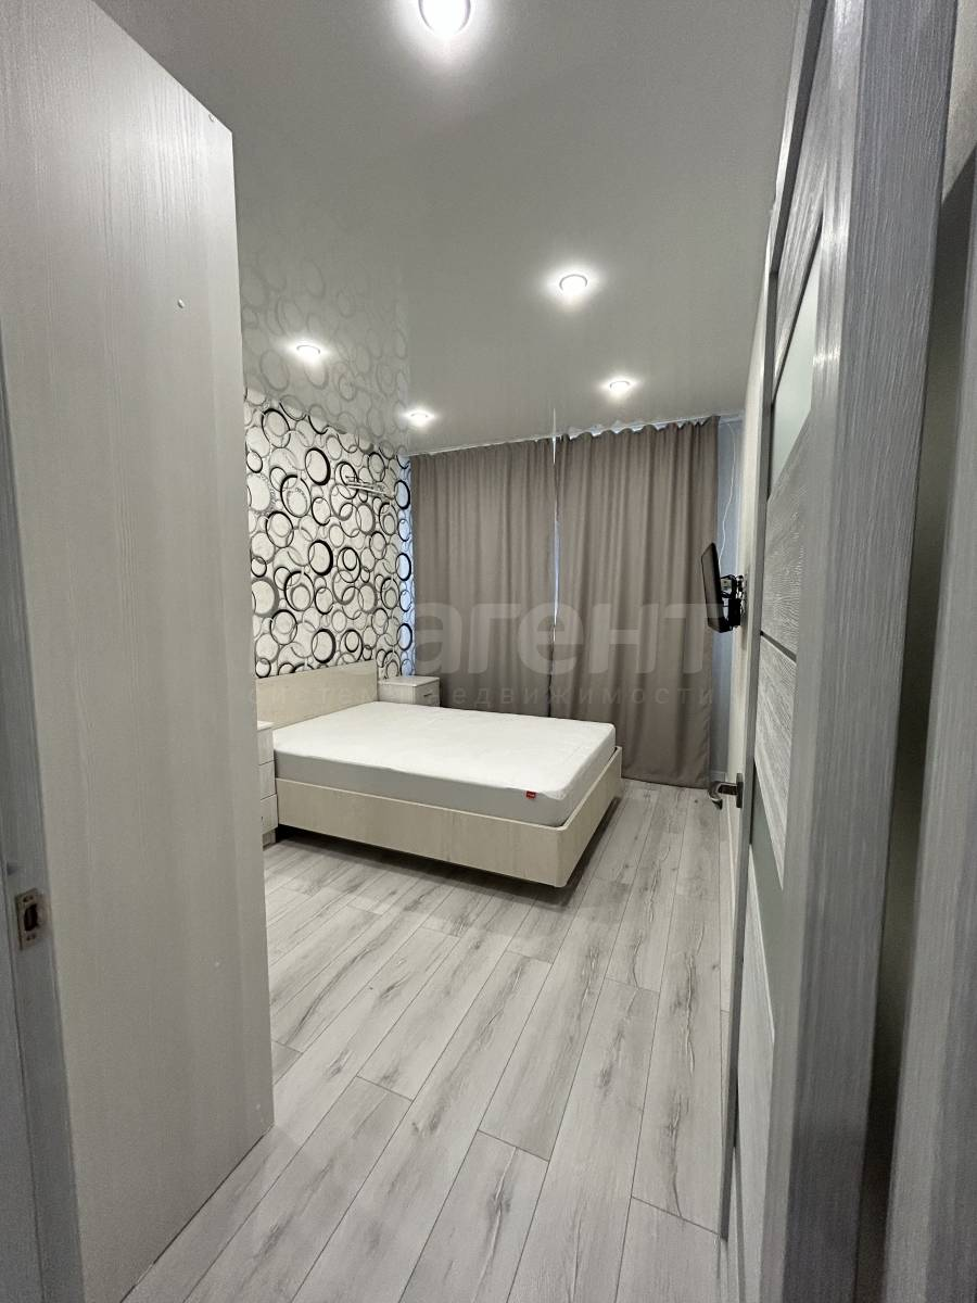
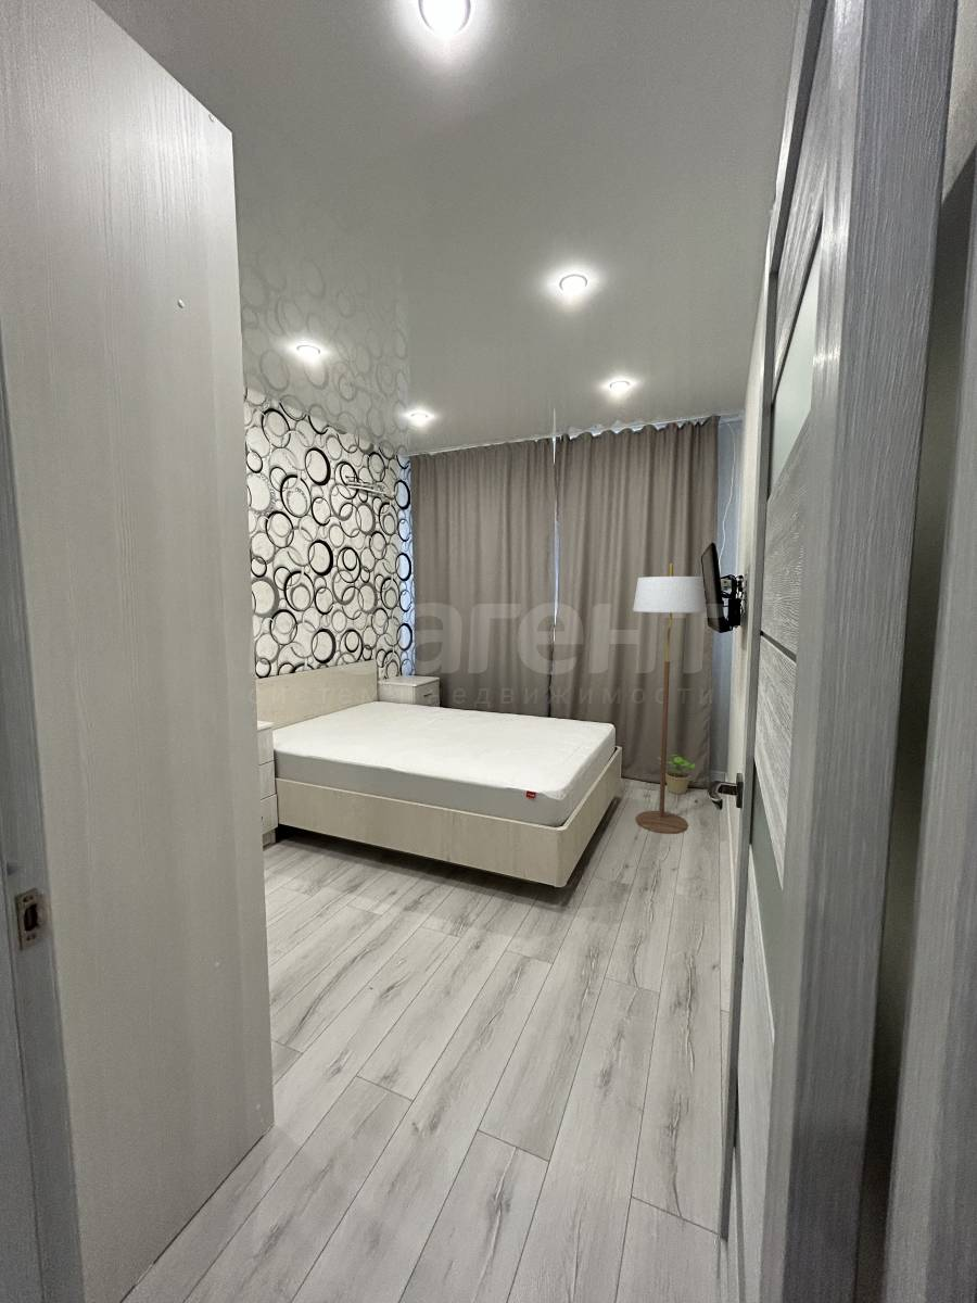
+ potted plant [657,751,697,795]
+ floor lamp [632,562,708,835]
